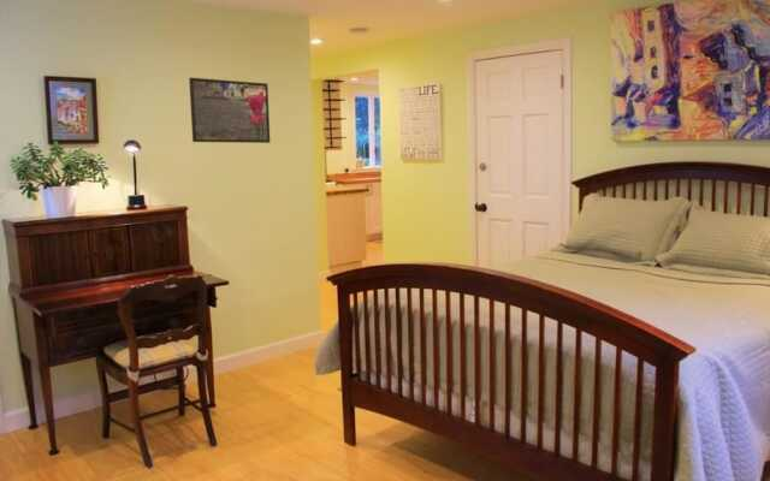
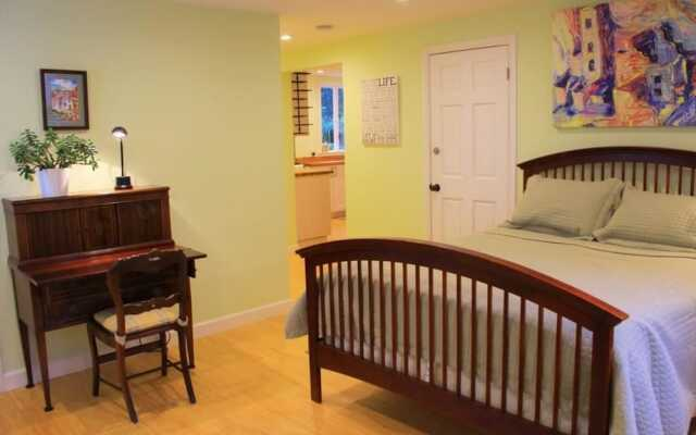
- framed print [188,77,271,144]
